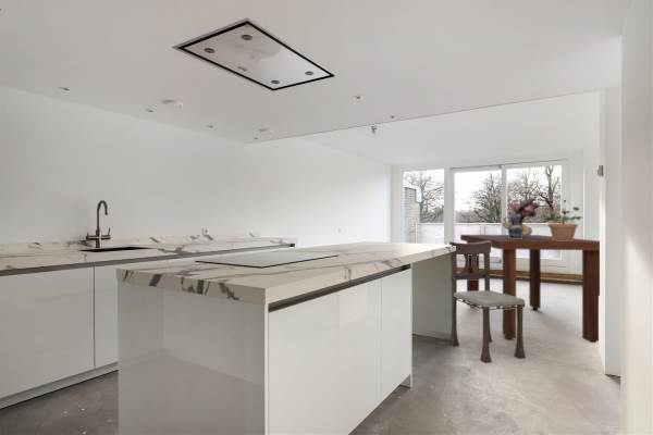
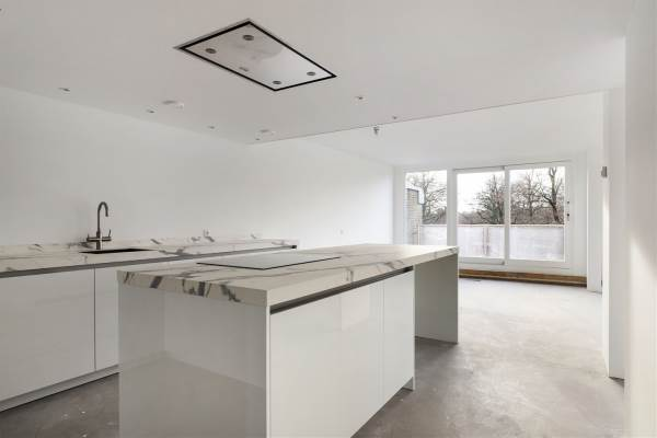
- potted plant [538,206,584,241]
- bouquet [502,196,541,236]
- dining chair [448,240,527,364]
- ceramic jug [503,213,522,239]
- dining table [459,234,601,344]
